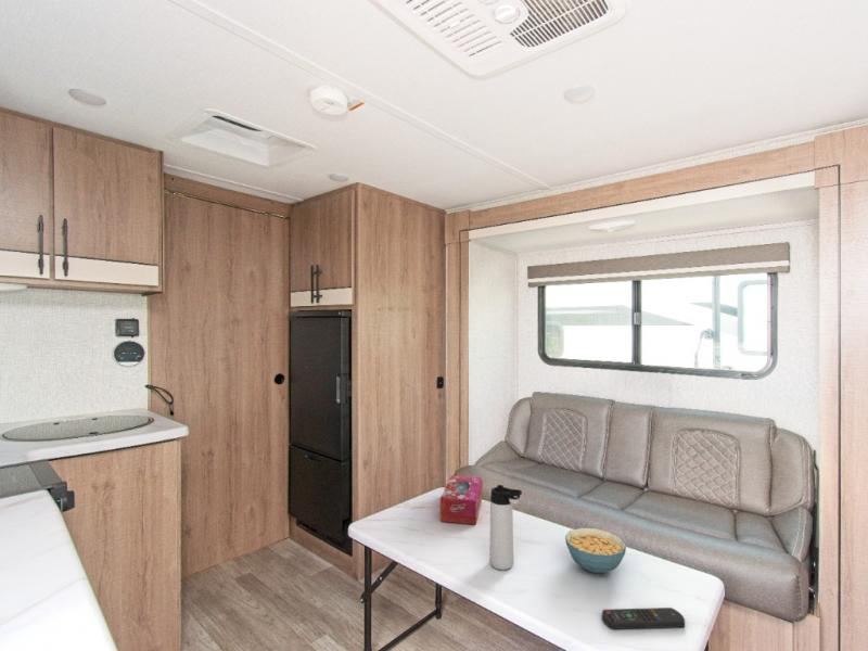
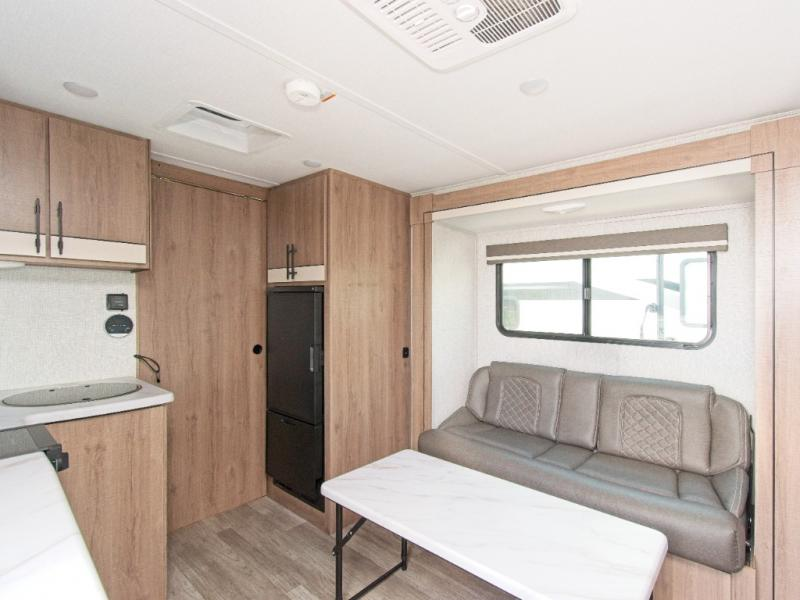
- tissue box [439,474,484,525]
- cereal bowl [564,527,627,574]
- thermos bottle [488,484,523,572]
- remote control [601,607,686,630]
